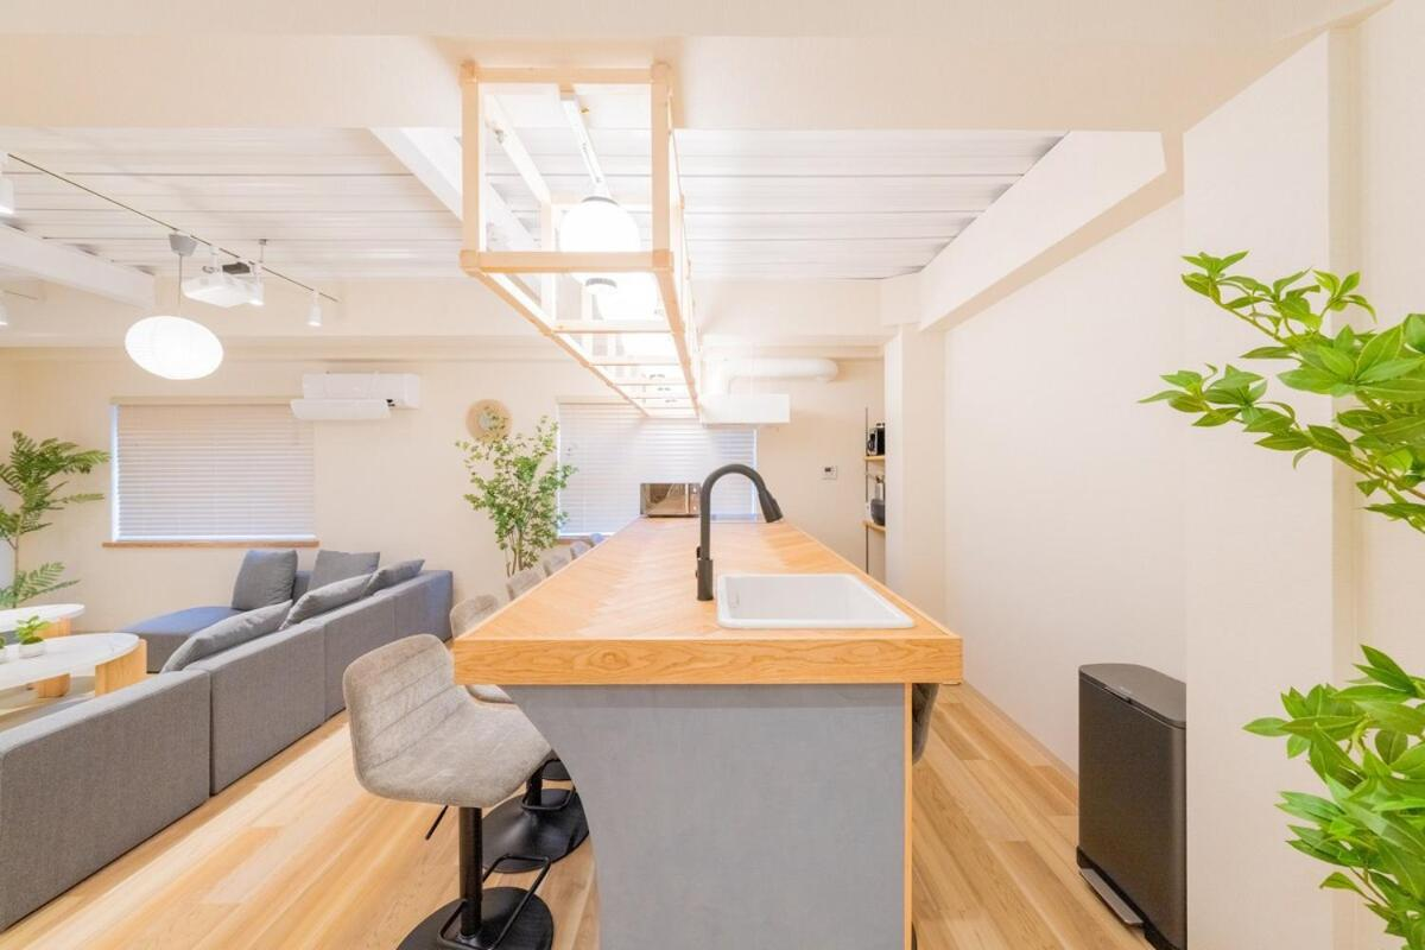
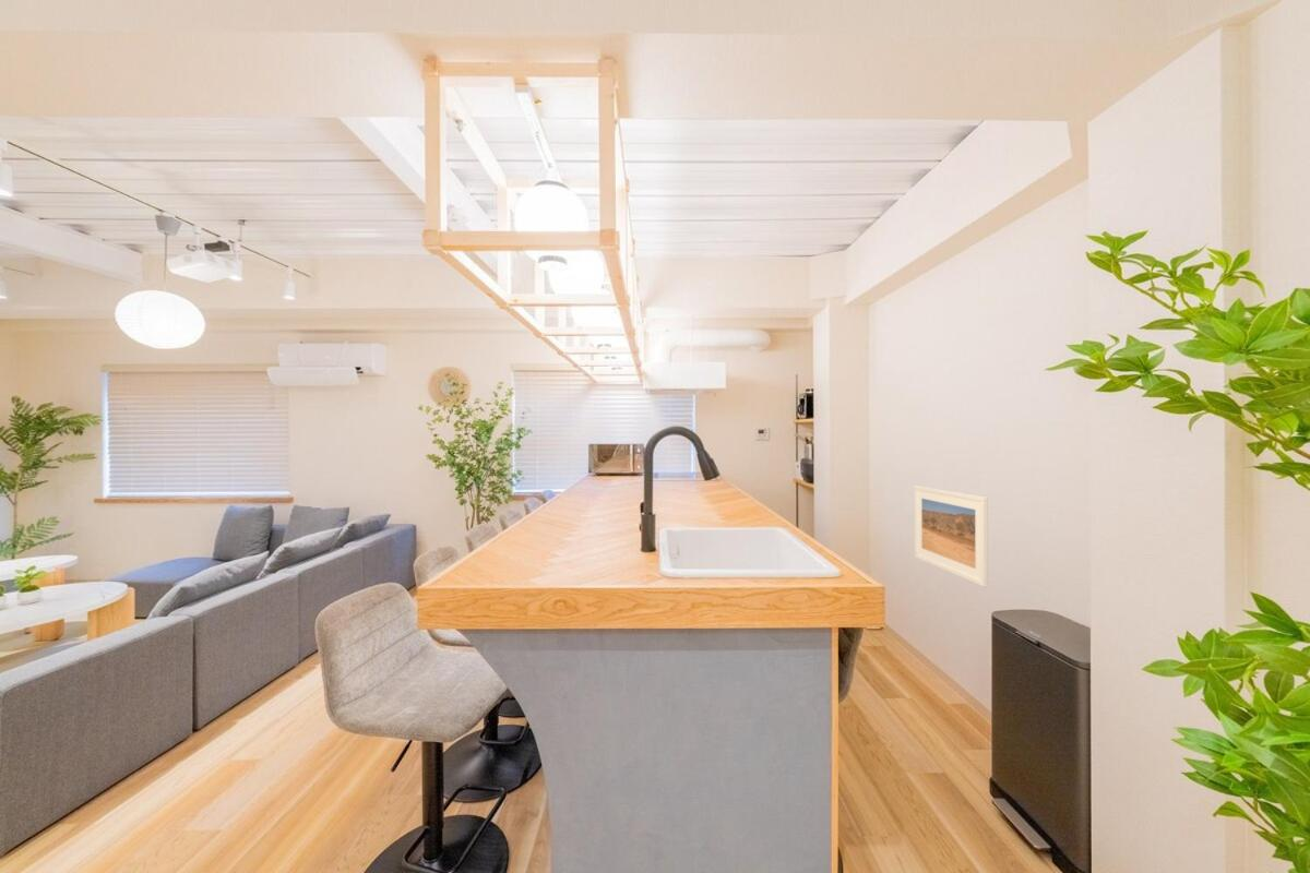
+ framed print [914,485,989,587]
